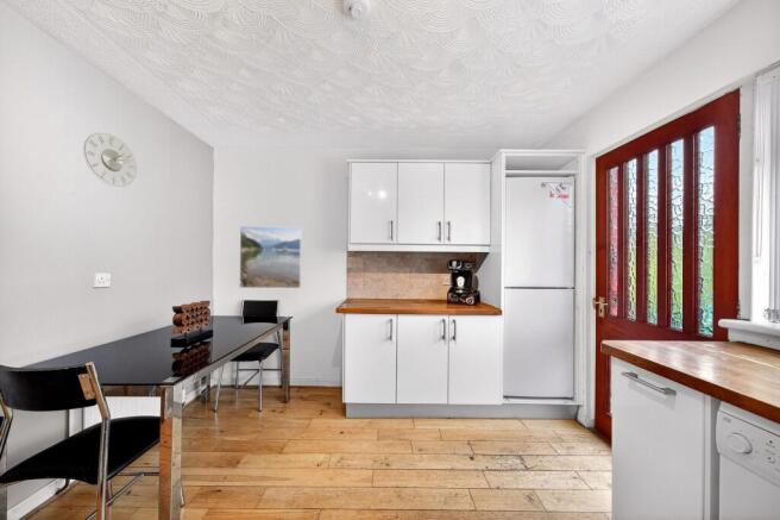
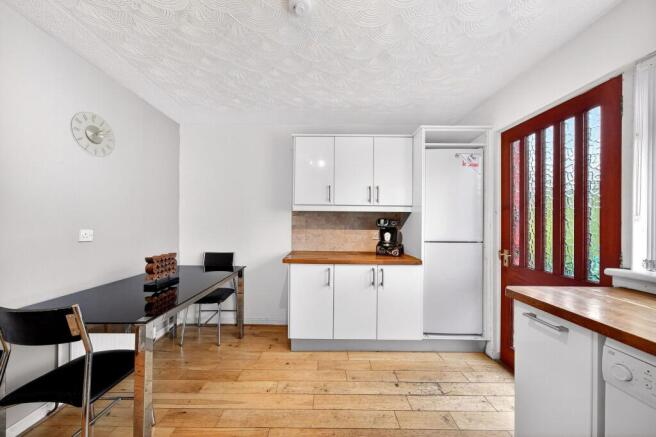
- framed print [238,225,303,289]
